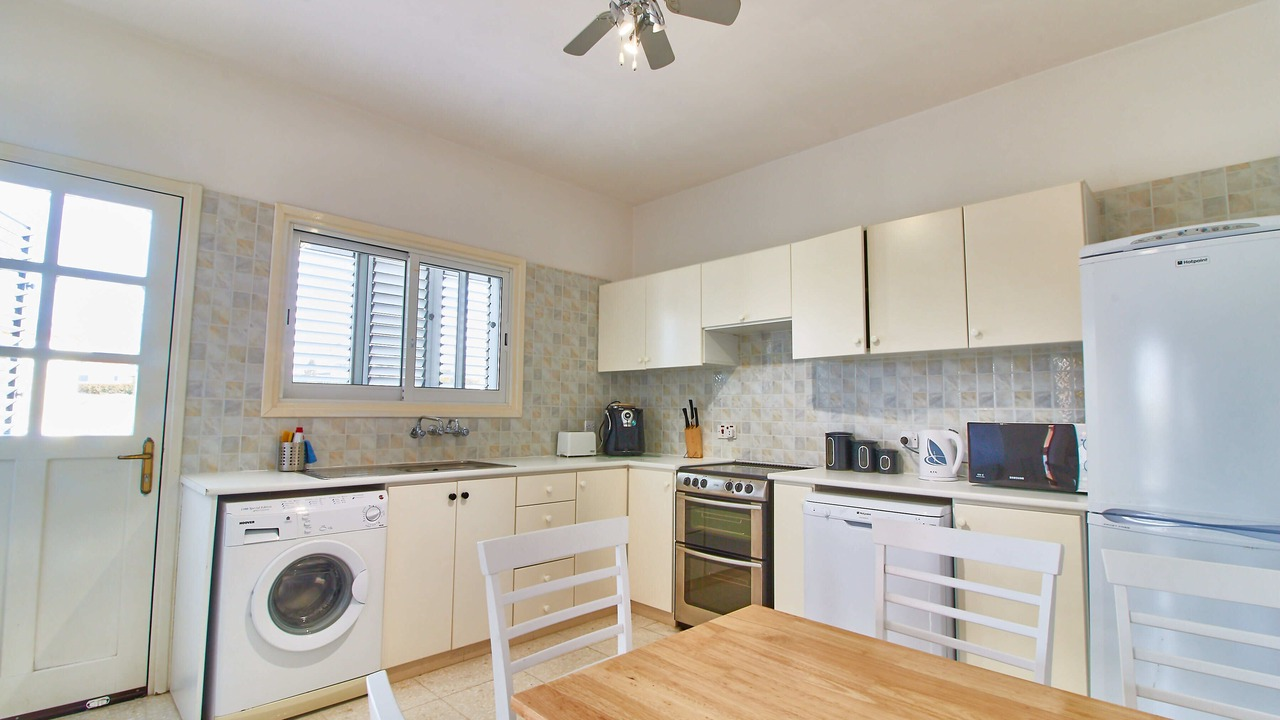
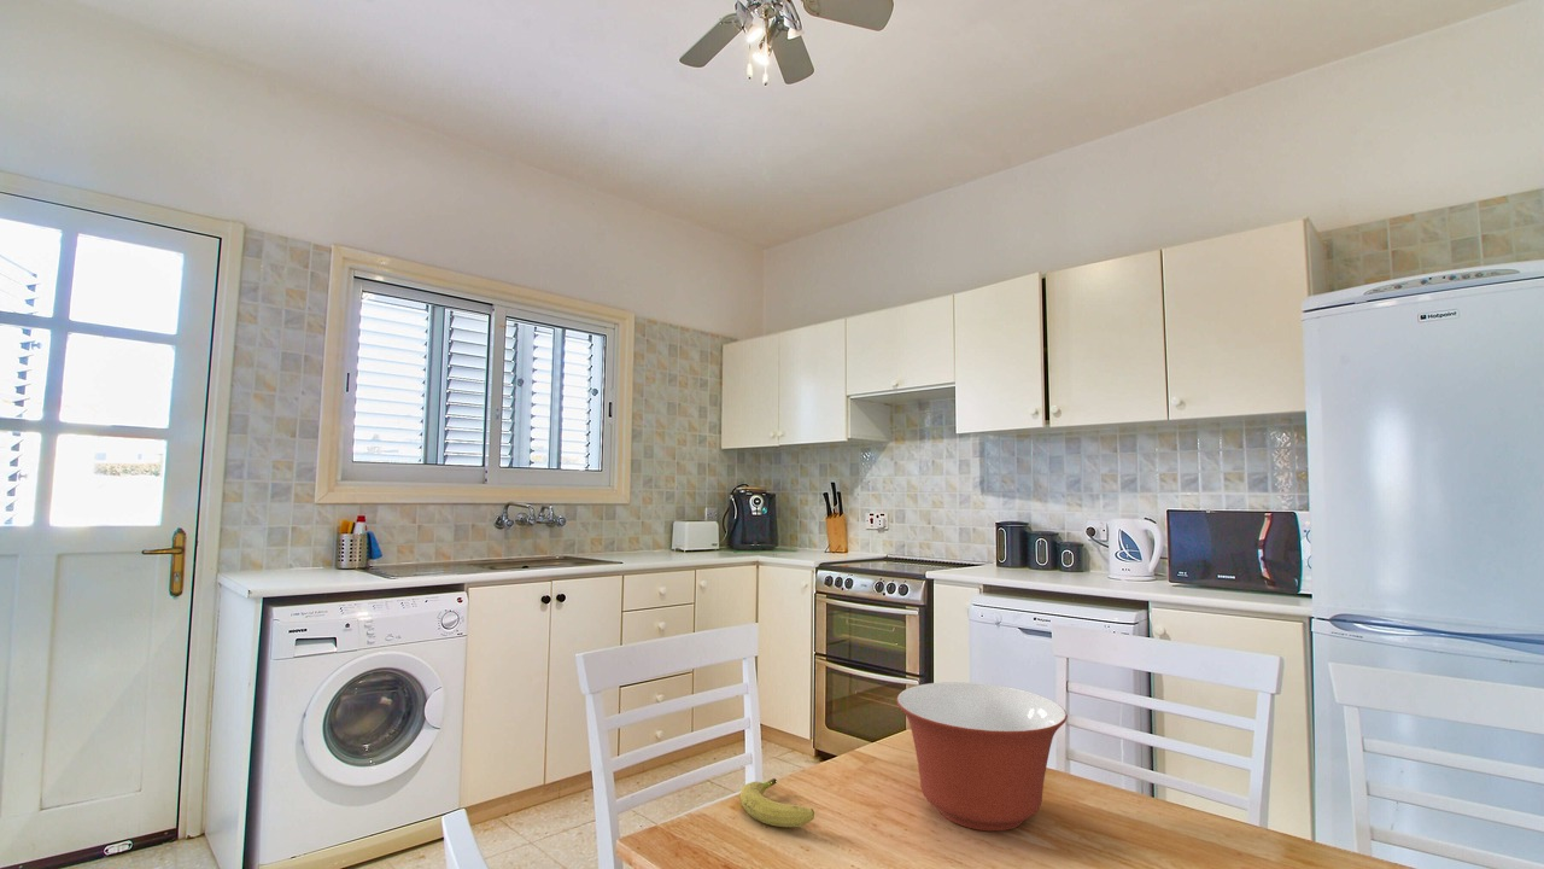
+ mixing bowl [895,681,1069,832]
+ fruit [739,777,815,828]
